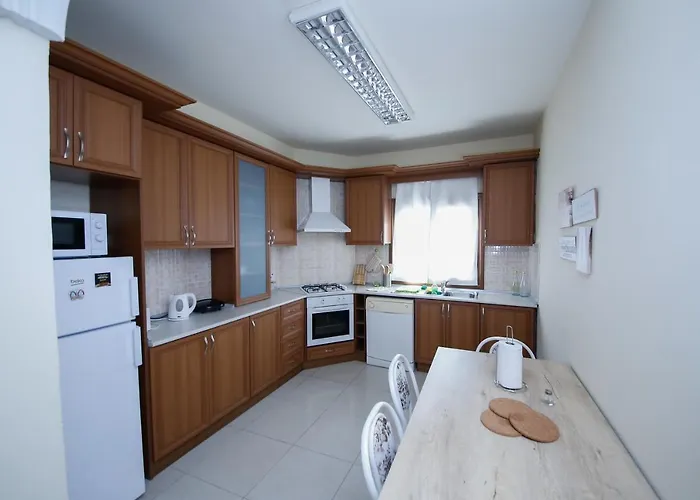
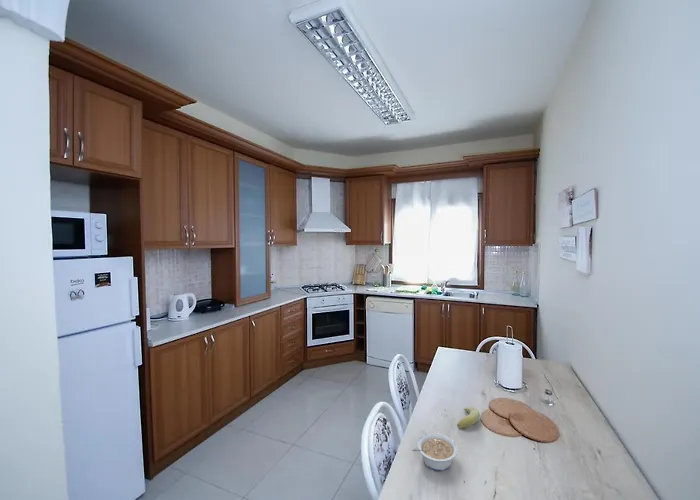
+ legume [410,432,459,472]
+ fruit [456,405,481,429]
